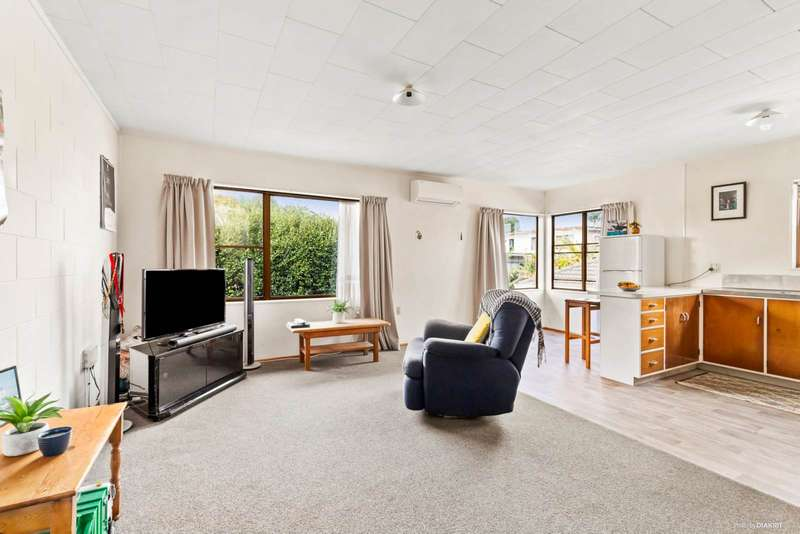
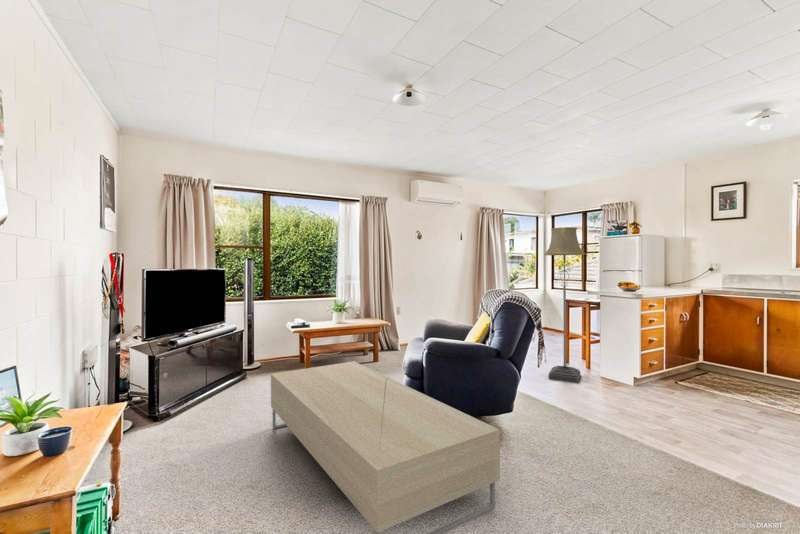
+ floor lamp [543,226,586,383]
+ coffee table [270,360,501,534]
